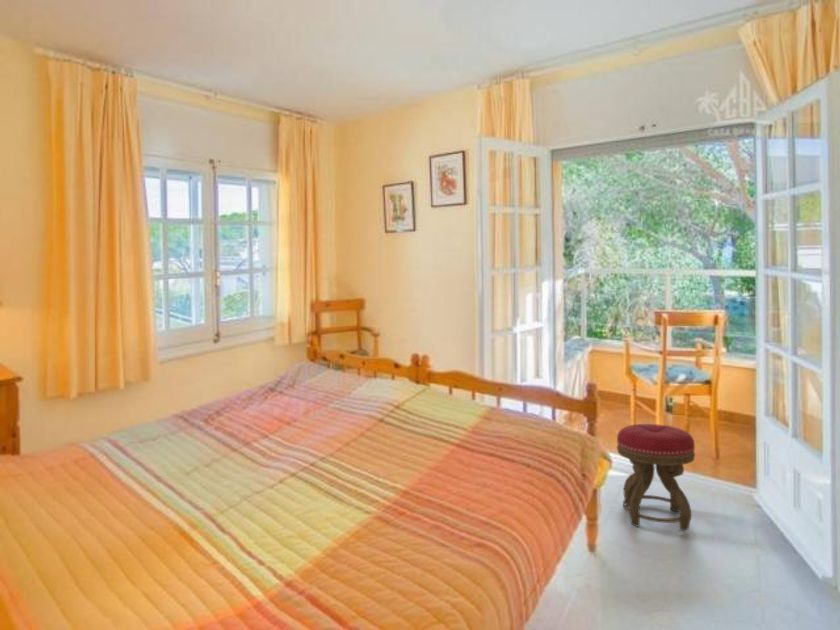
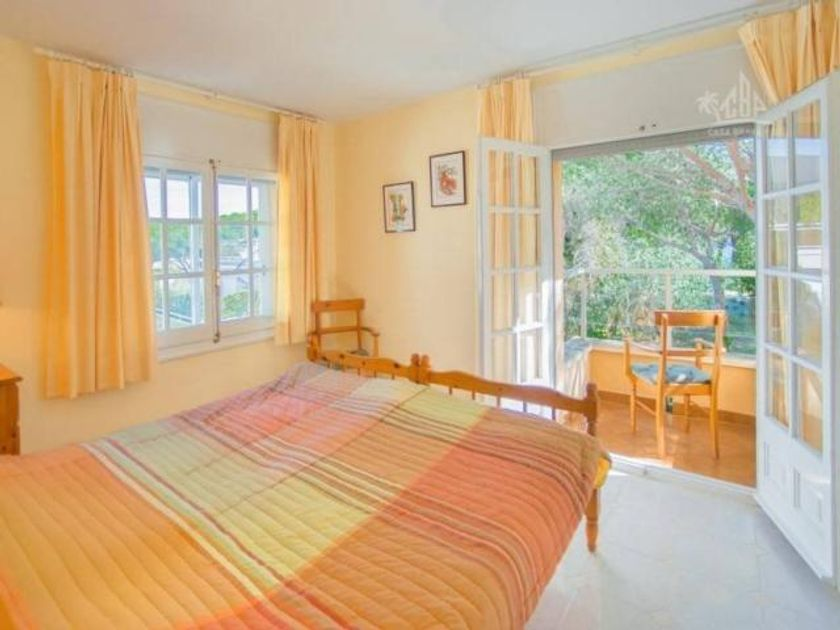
- stool [616,423,696,532]
